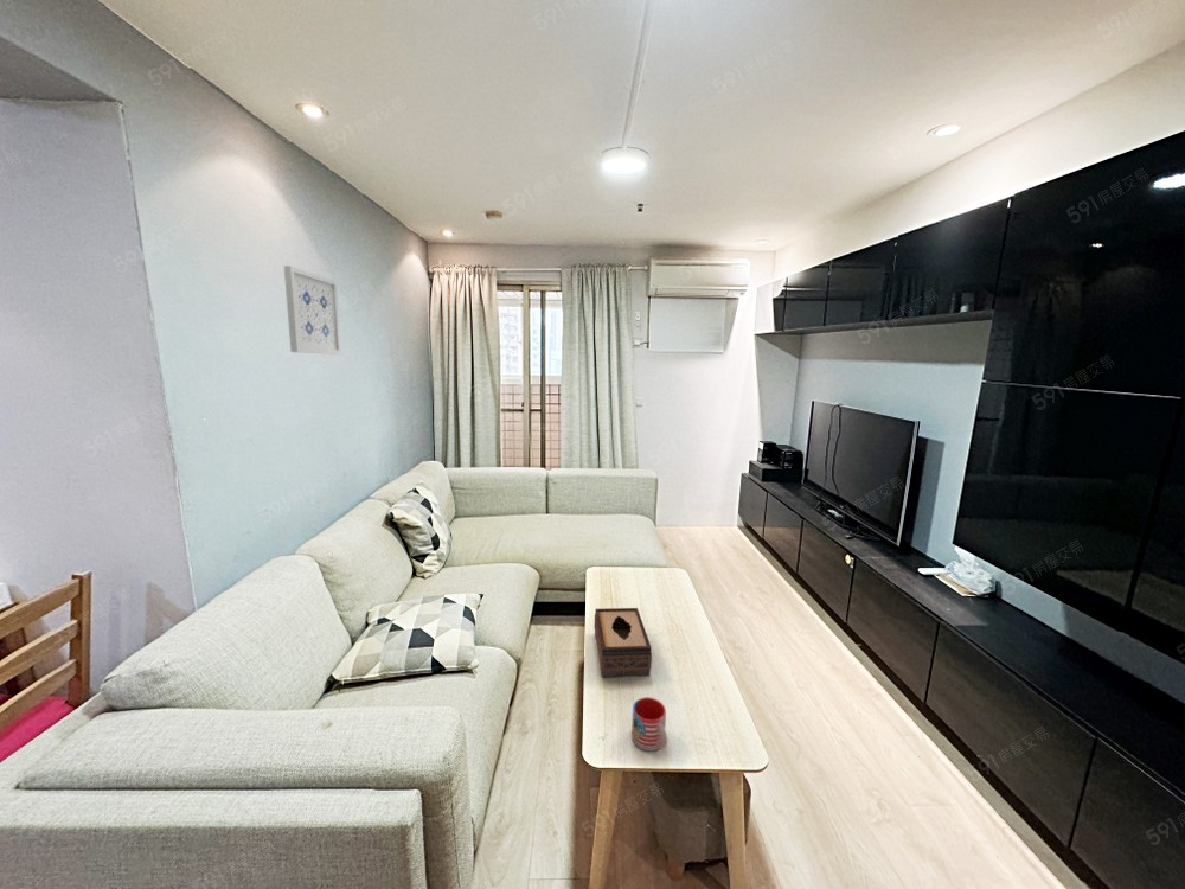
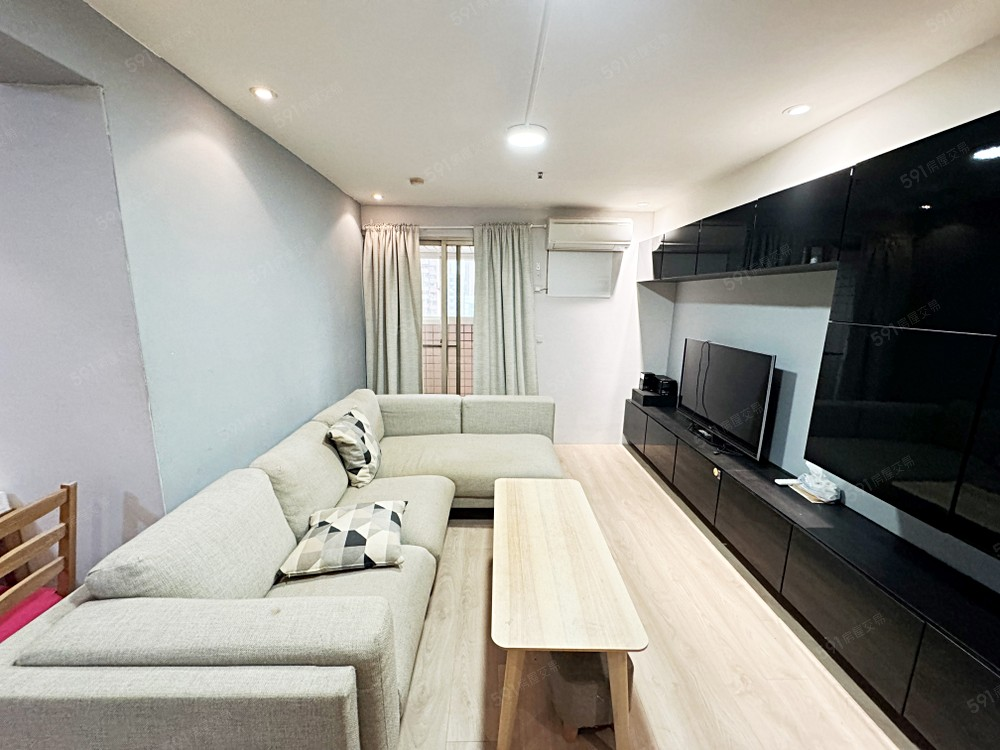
- wall art [283,264,342,356]
- tissue box [594,607,653,678]
- mug [630,696,668,752]
